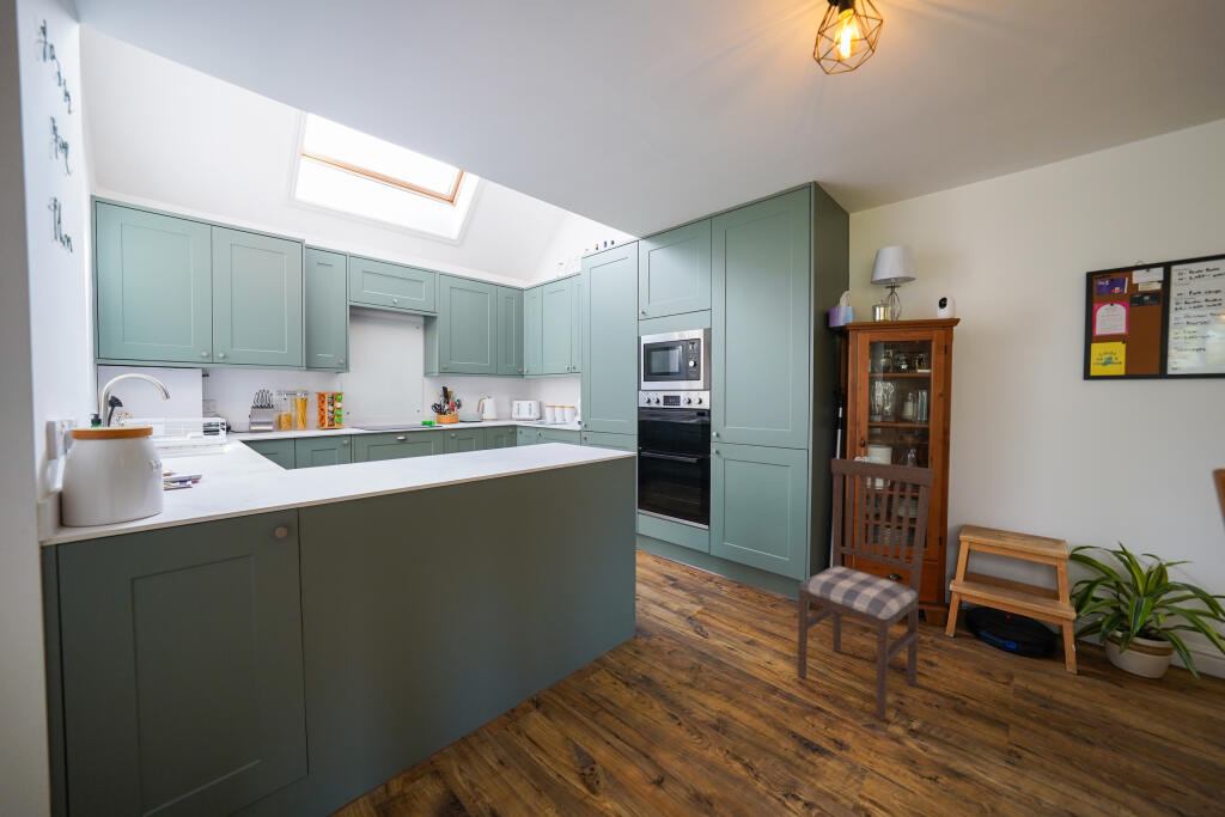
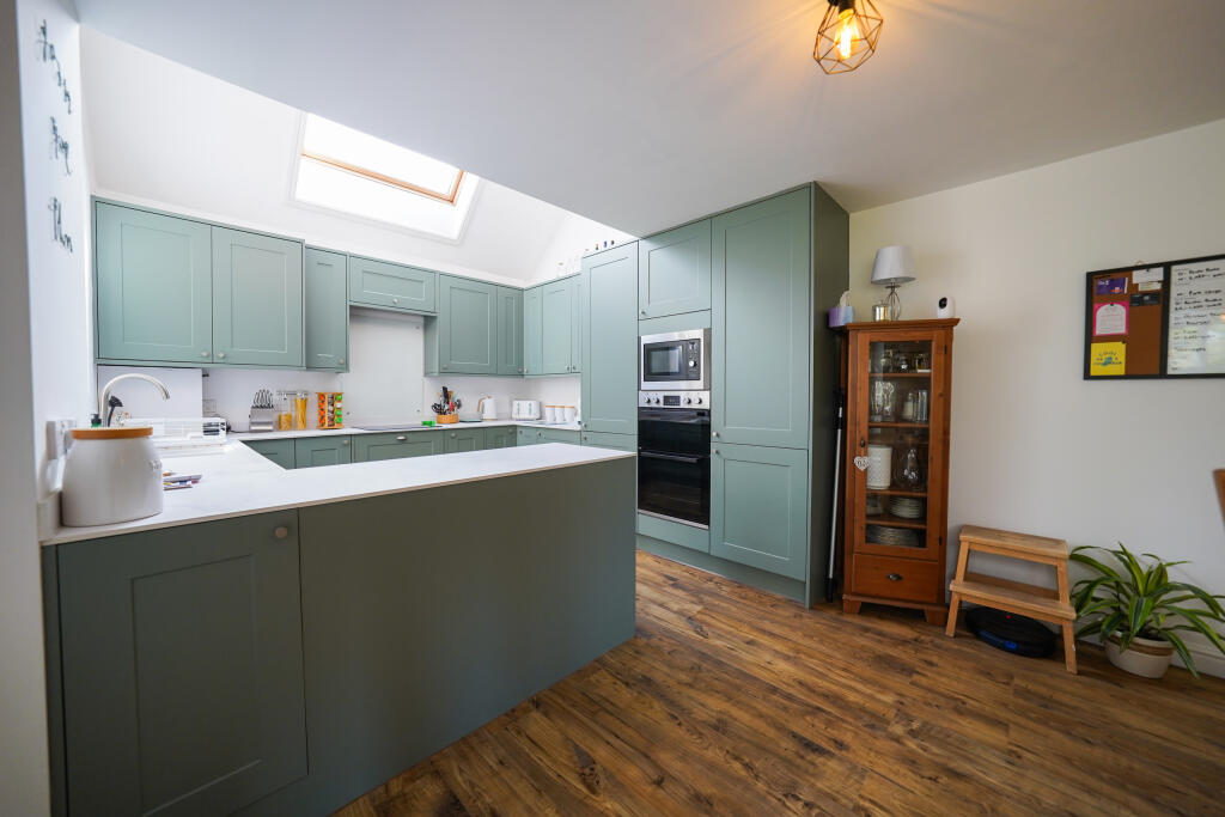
- dining chair [797,457,935,723]
